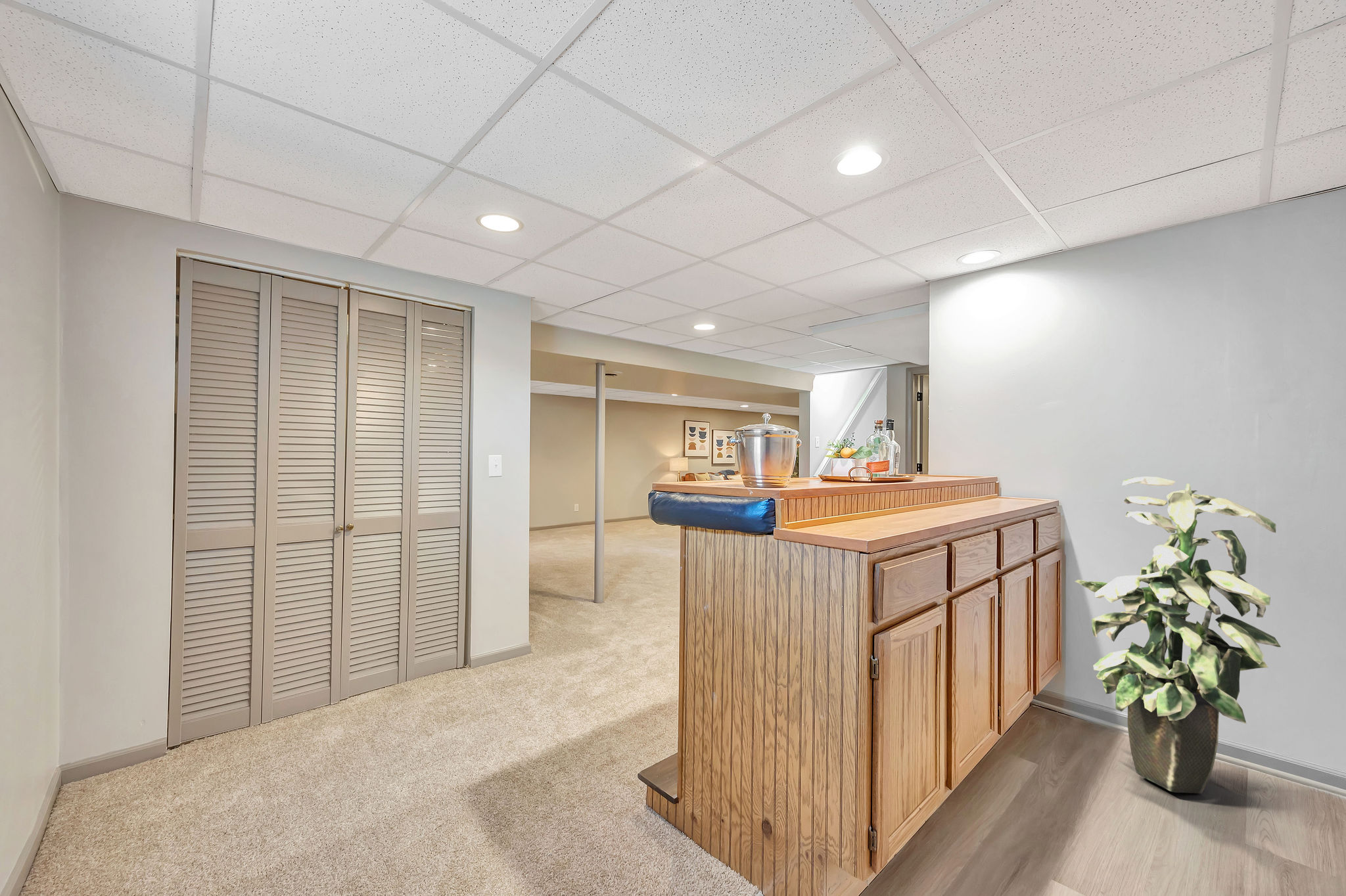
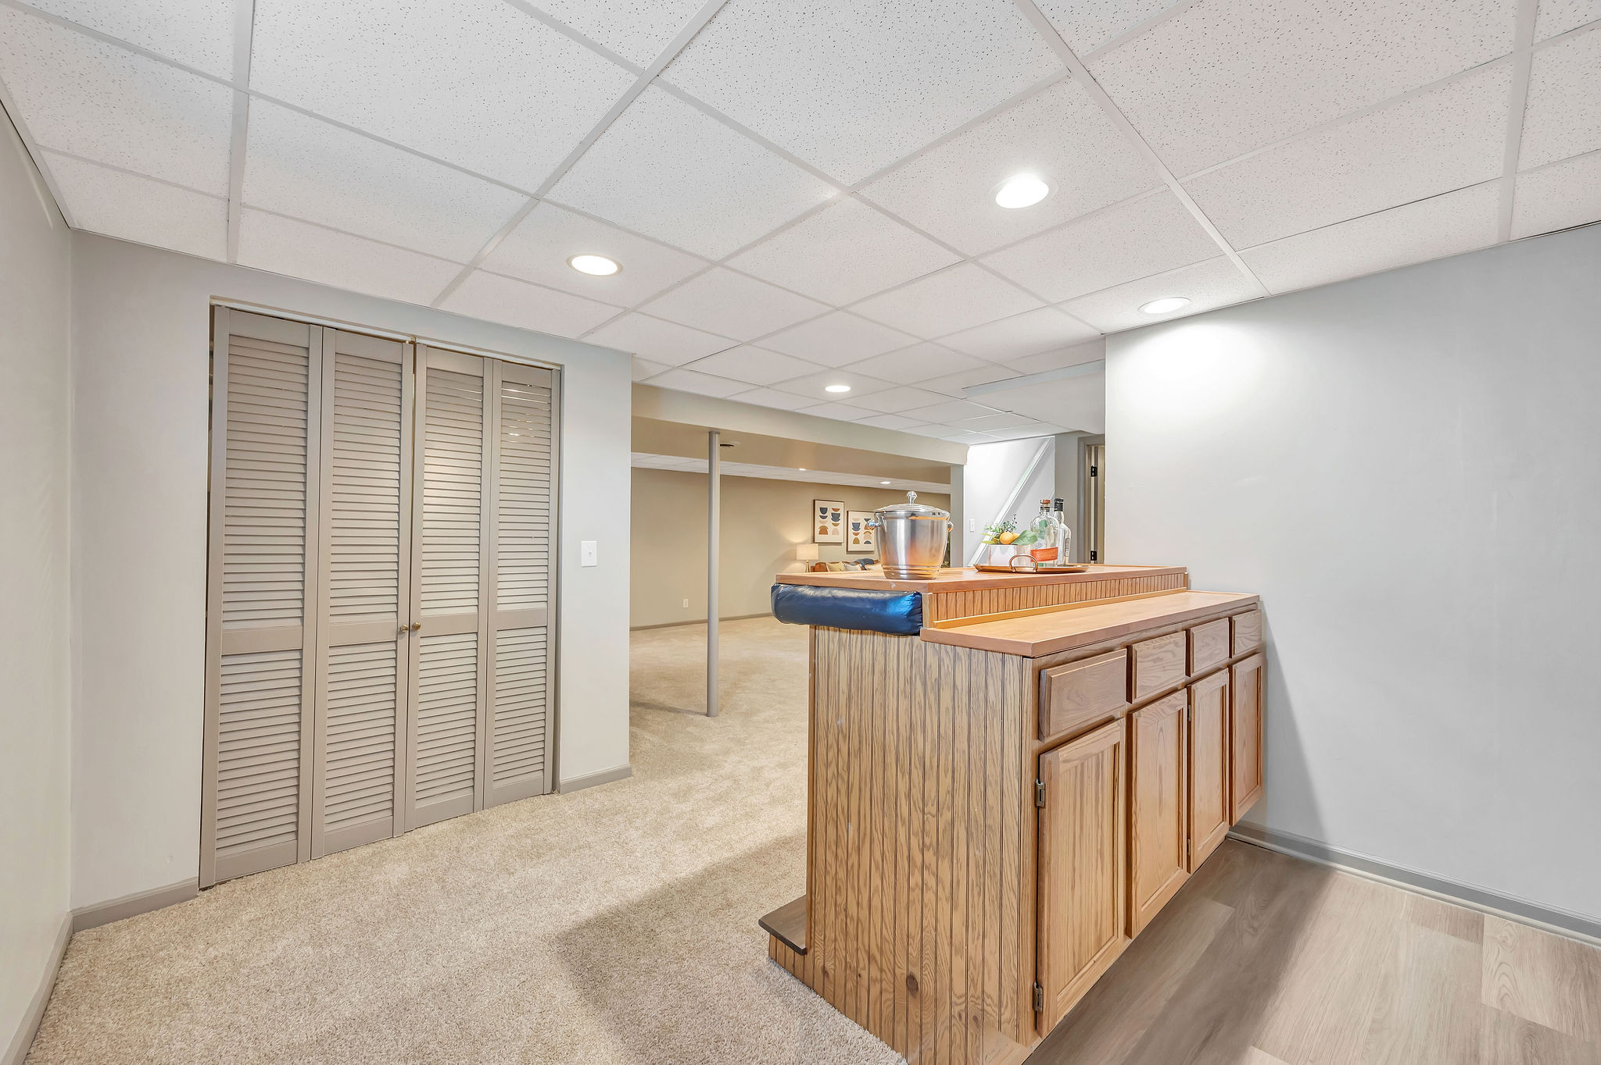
- indoor plant [1075,476,1282,794]
